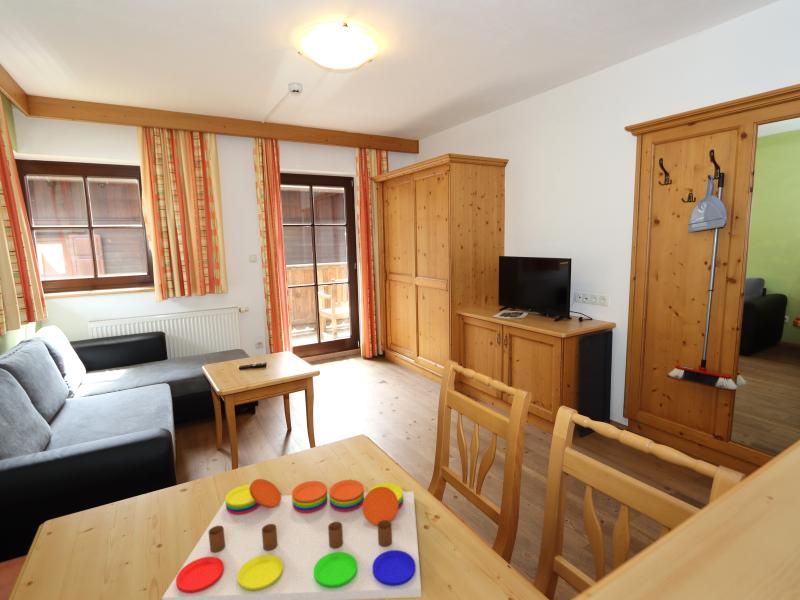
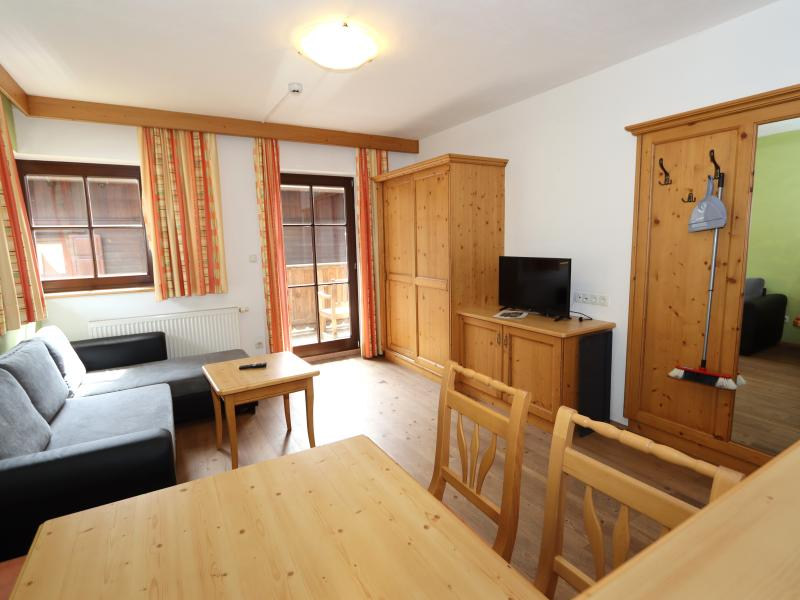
- board game [161,478,422,600]
